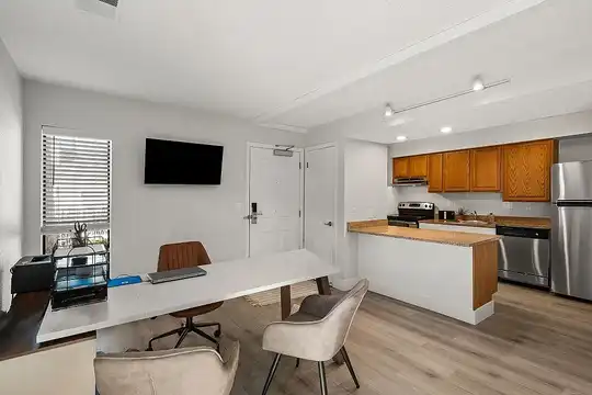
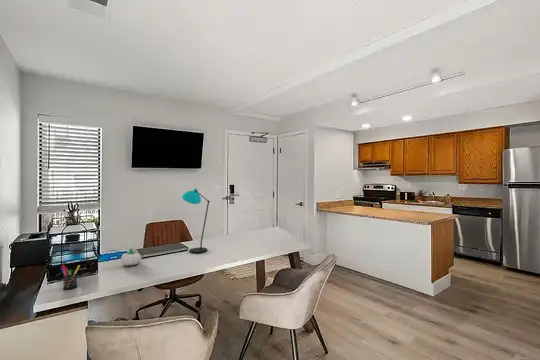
+ pen holder [59,264,81,291]
+ succulent planter [120,247,142,267]
+ desk lamp [181,187,211,254]
